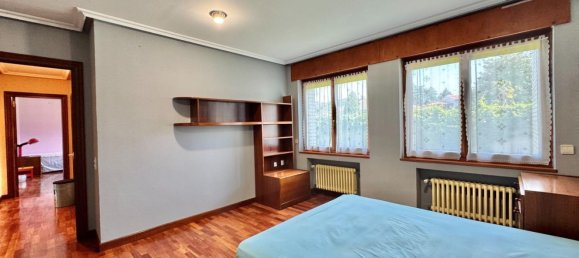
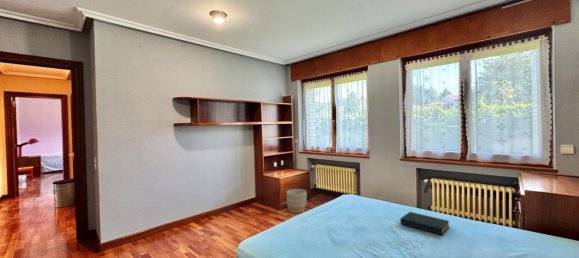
+ planter [286,188,308,214]
+ hardback book [399,211,450,236]
